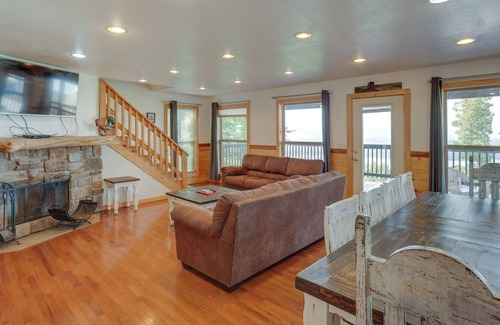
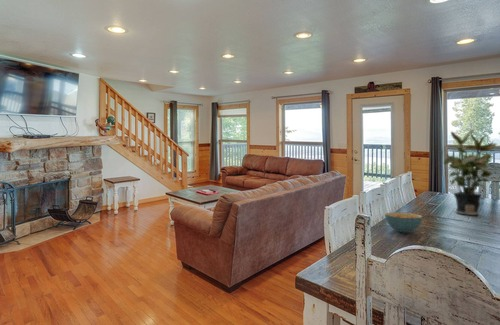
+ cereal bowl [384,211,424,234]
+ potted plant [443,128,498,216]
